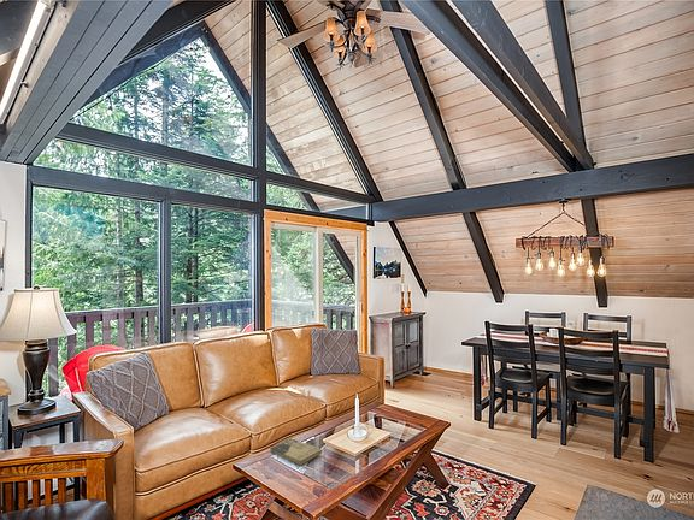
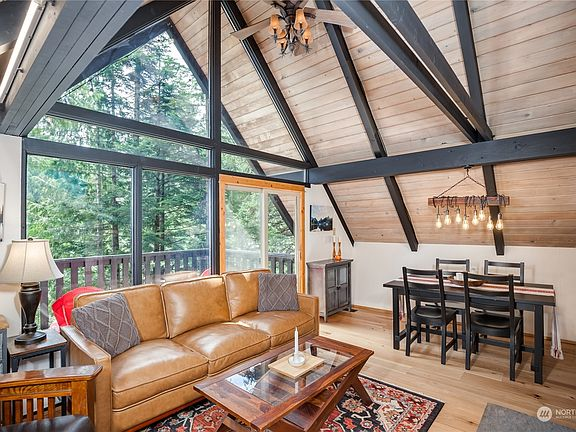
- book [269,437,323,466]
